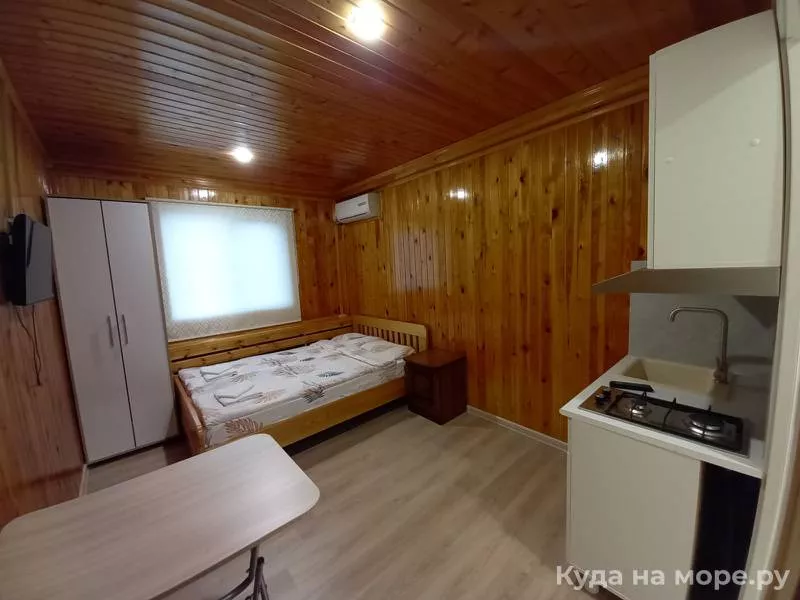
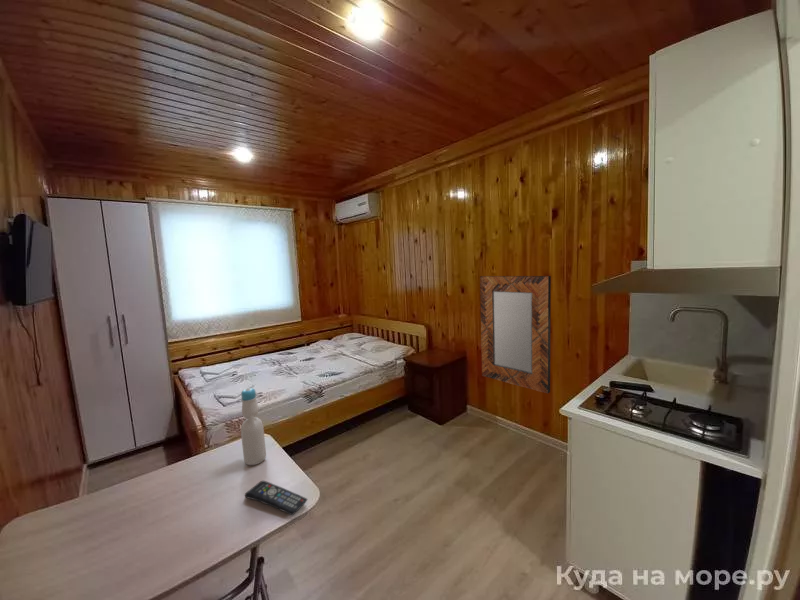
+ home mirror [479,275,552,394]
+ bottle [240,387,267,466]
+ remote control [244,480,308,516]
